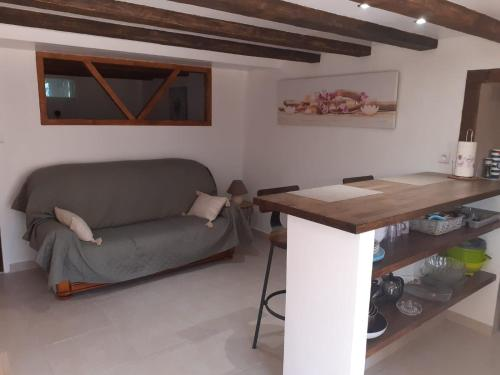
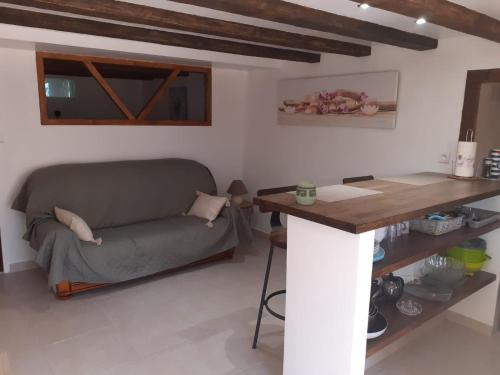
+ cup [294,180,317,206]
